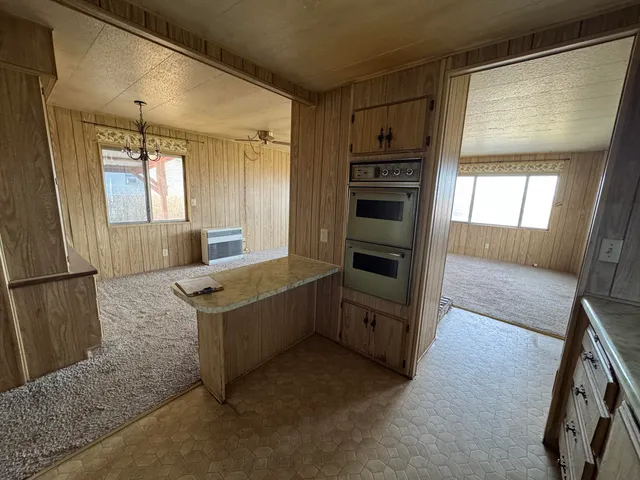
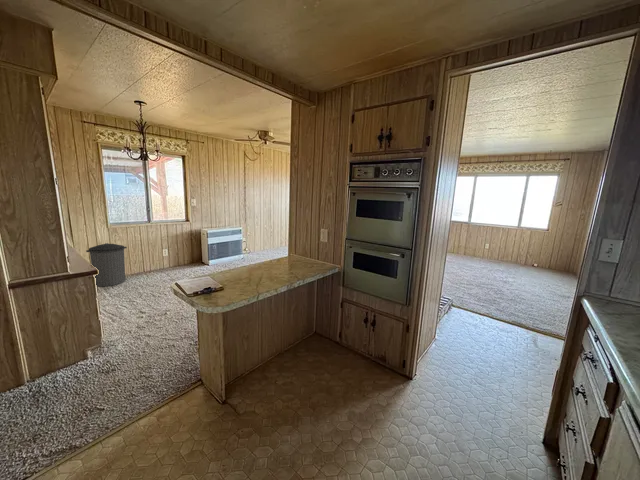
+ trash can [85,242,128,287]
